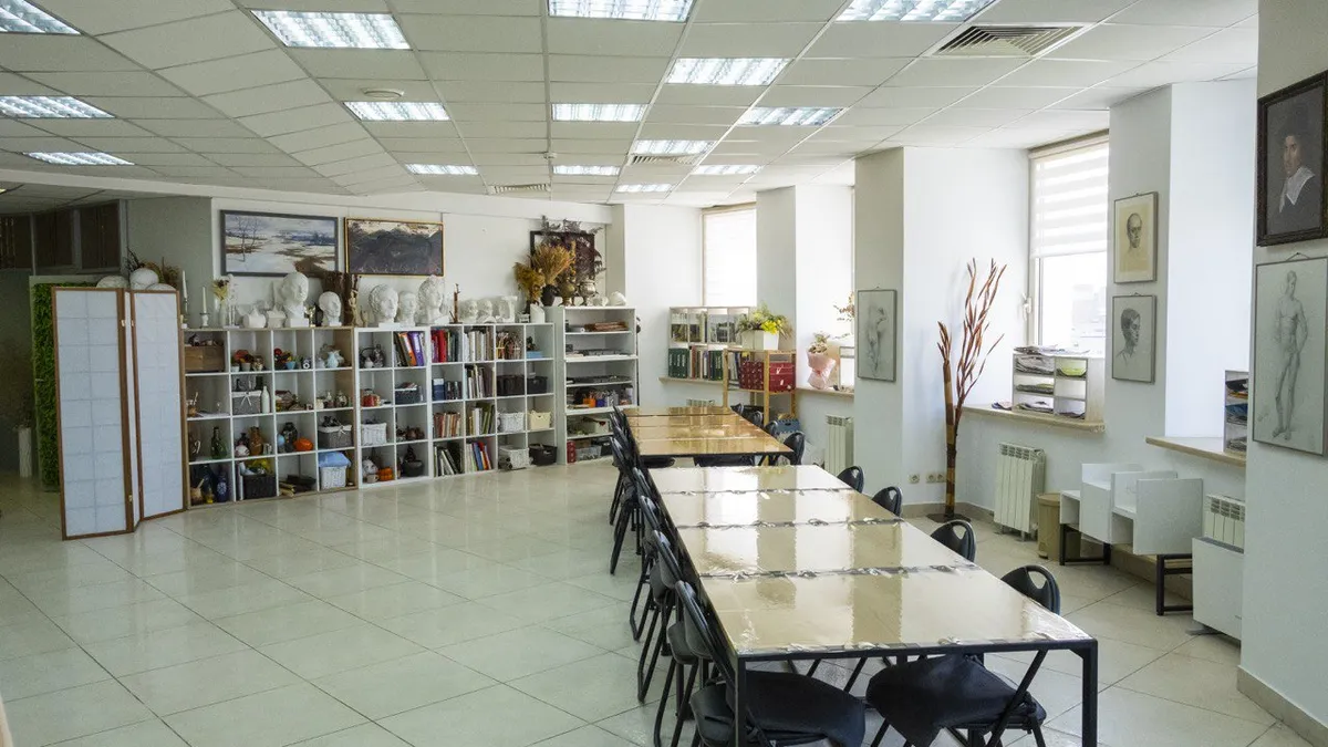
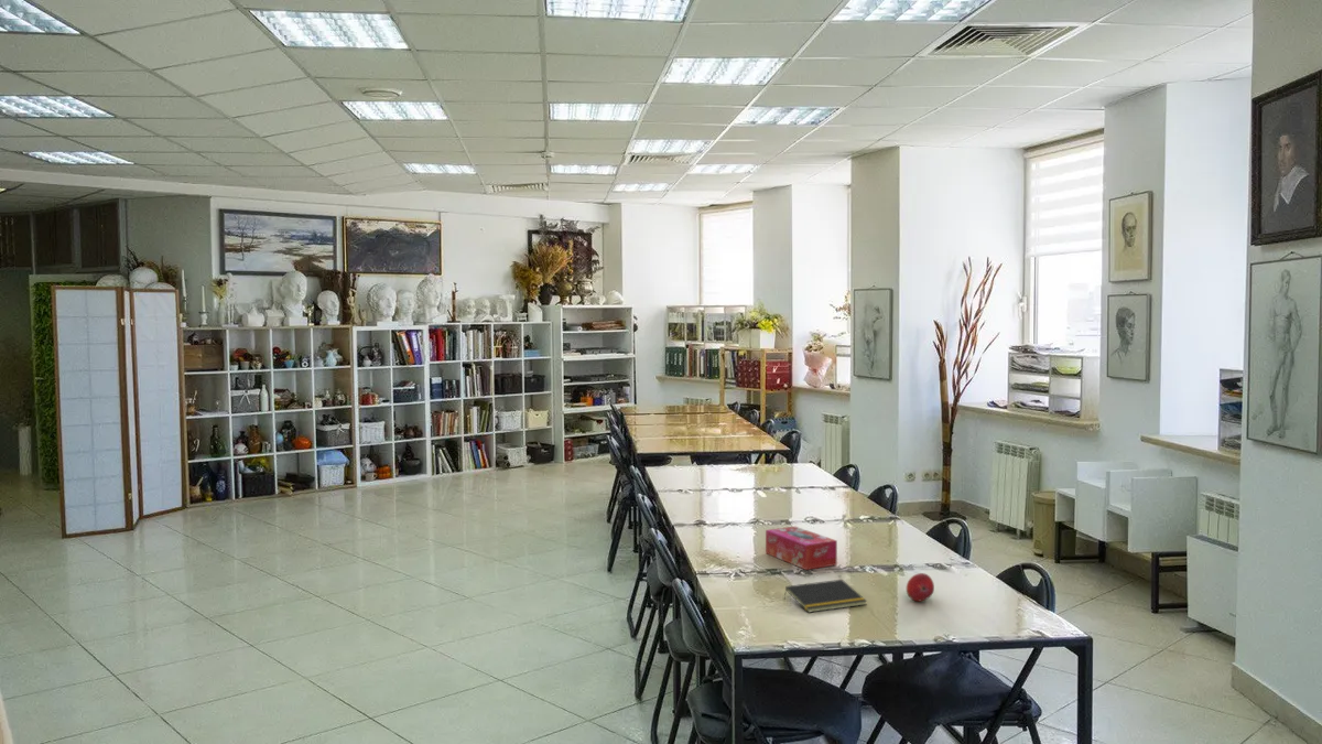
+ notepad [783,579,868,614]
+ fruit [906,572,935,602]
+ tissue box [765,526,838,571]
